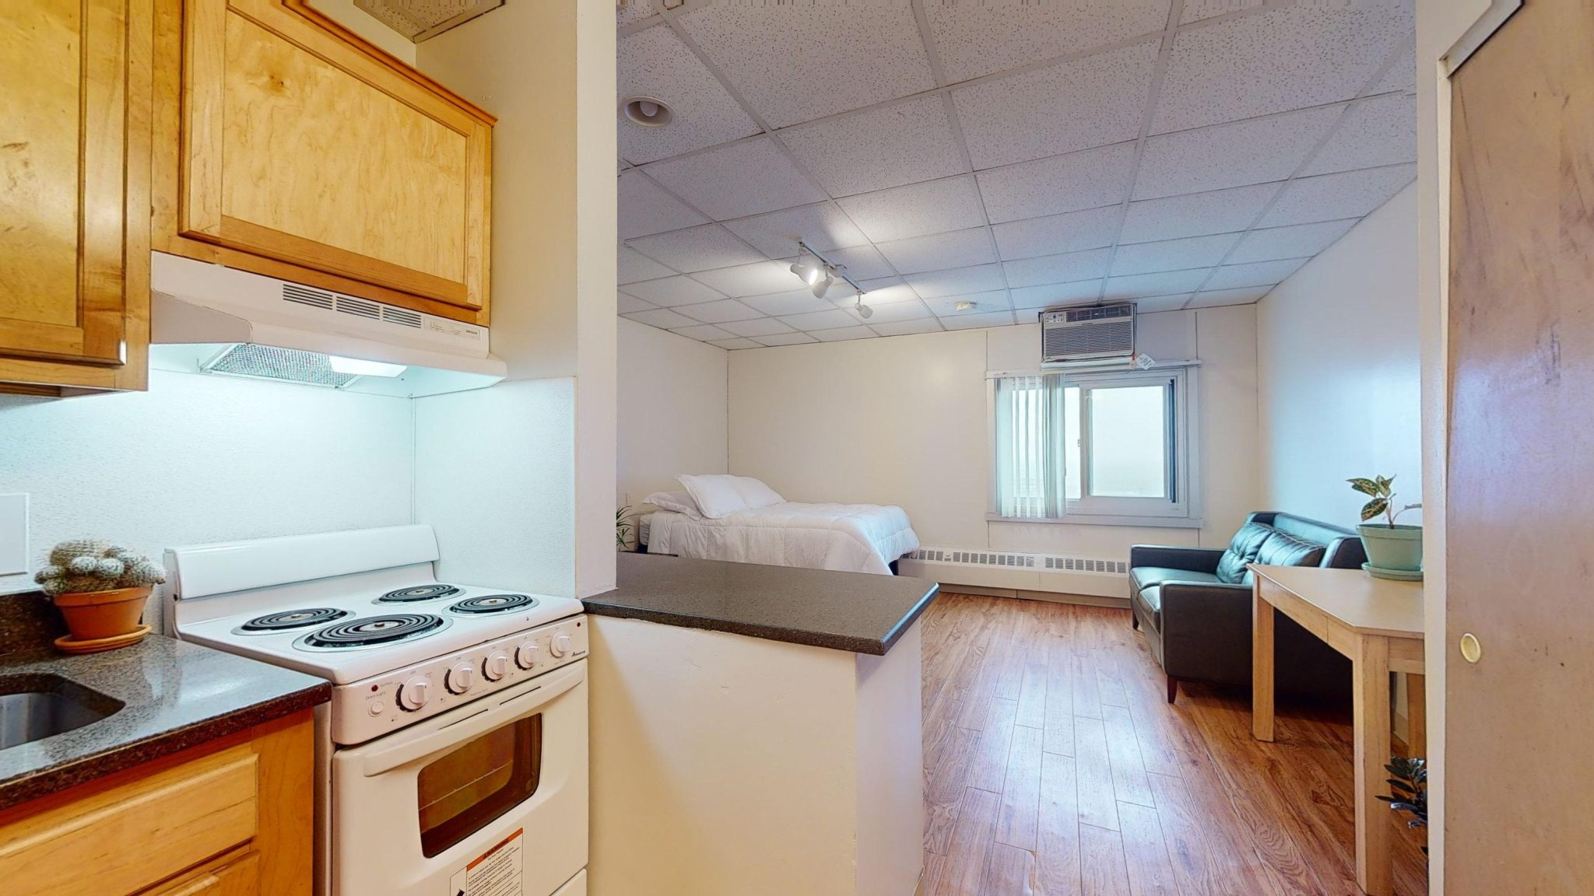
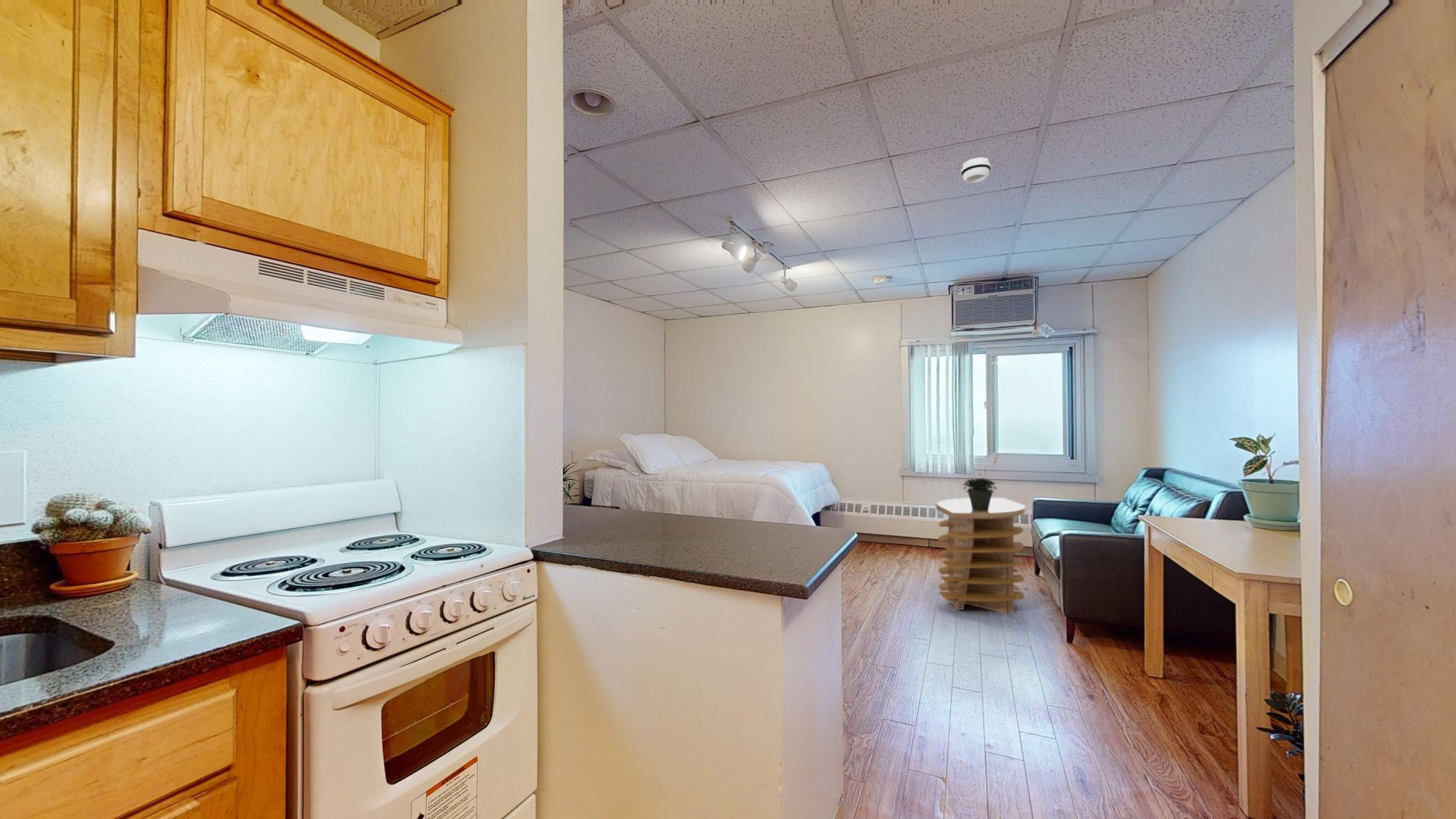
+ smoke detector [960,156,992,183]
+ side table [936,497,1027,614]
+ potted plant [962,452,999,511]
